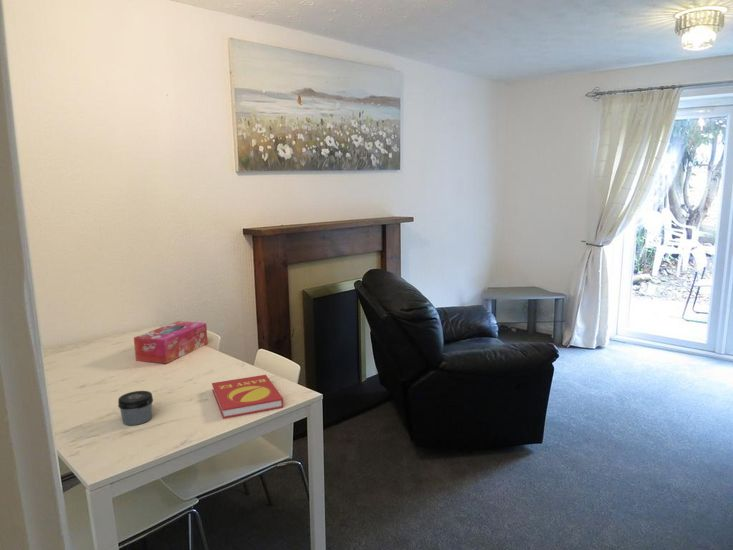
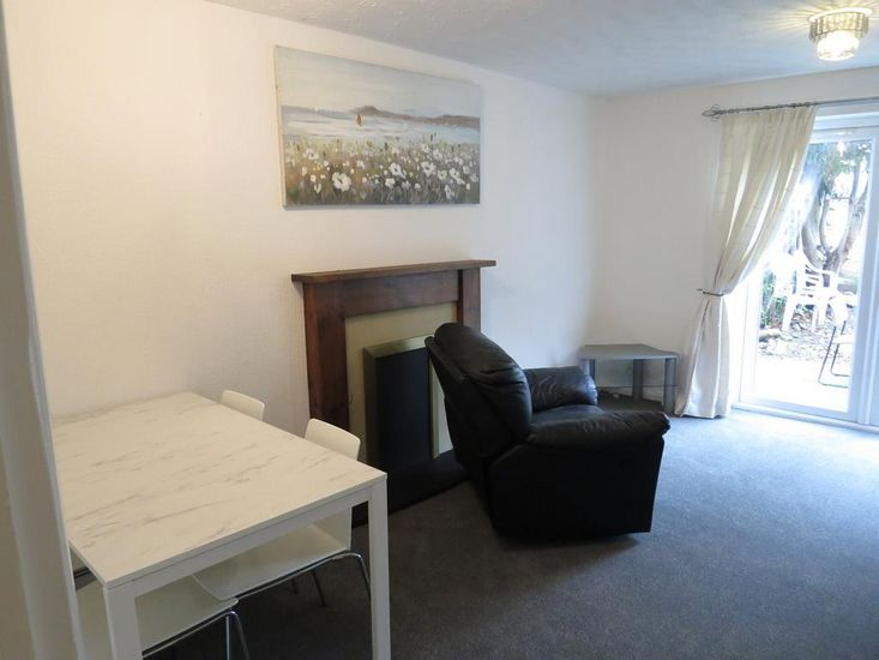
- jar [117,390,154,426]
- book [211,374,284,420]
- tissue box [133,320,209,365]
